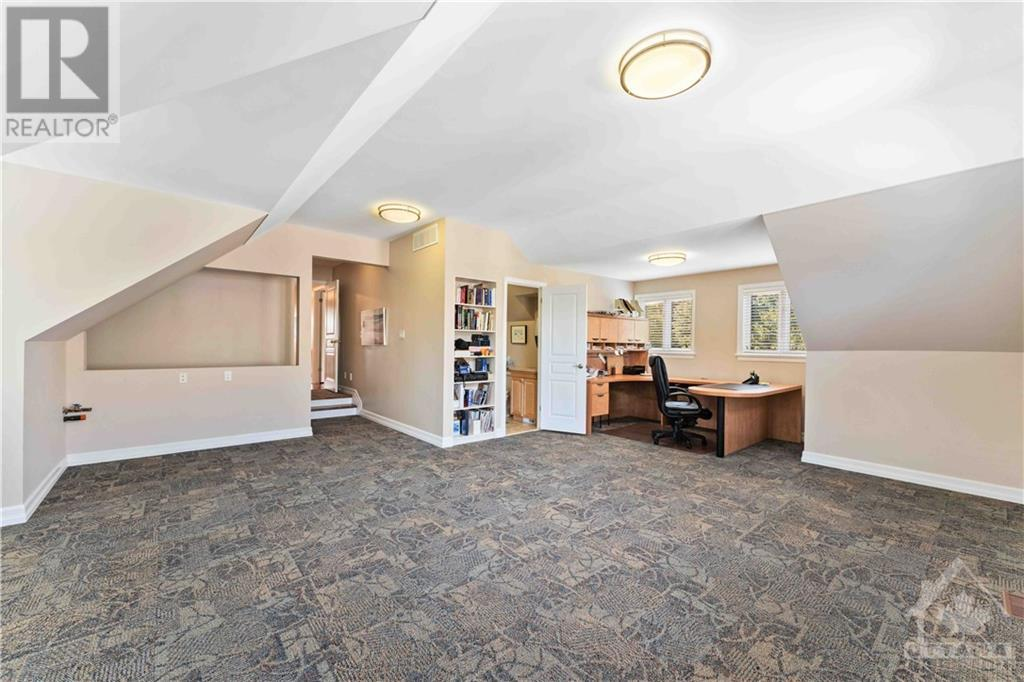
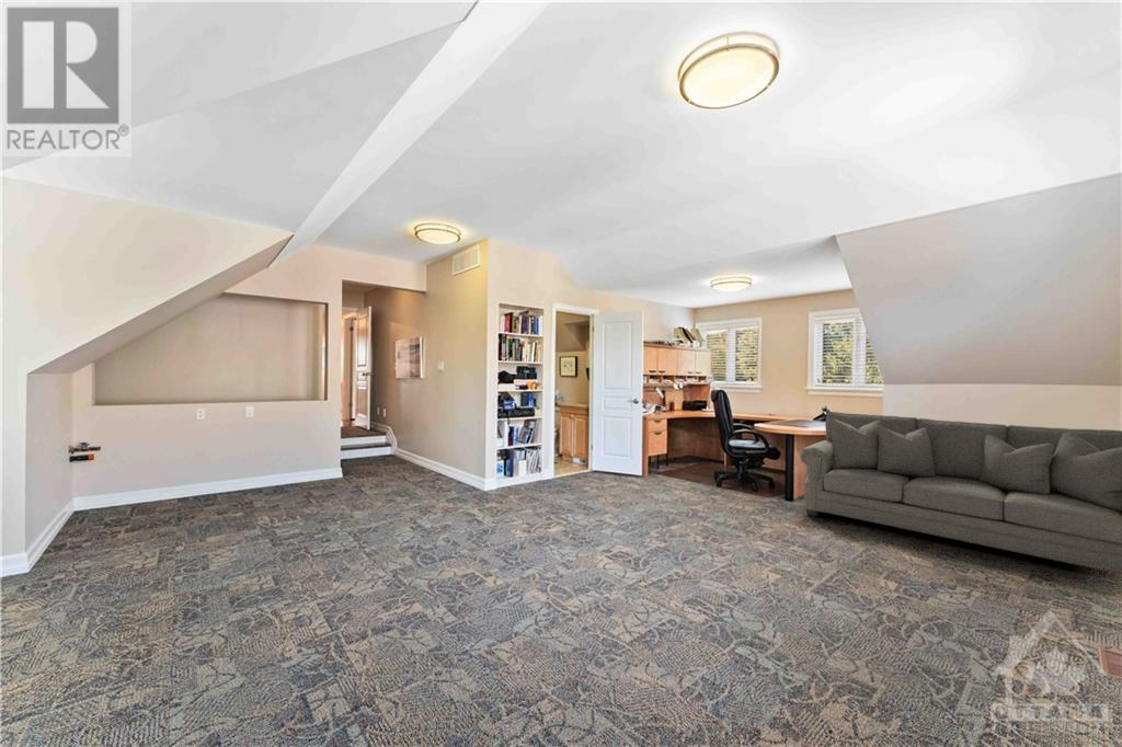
+ sofa [799,411,1122,575]
